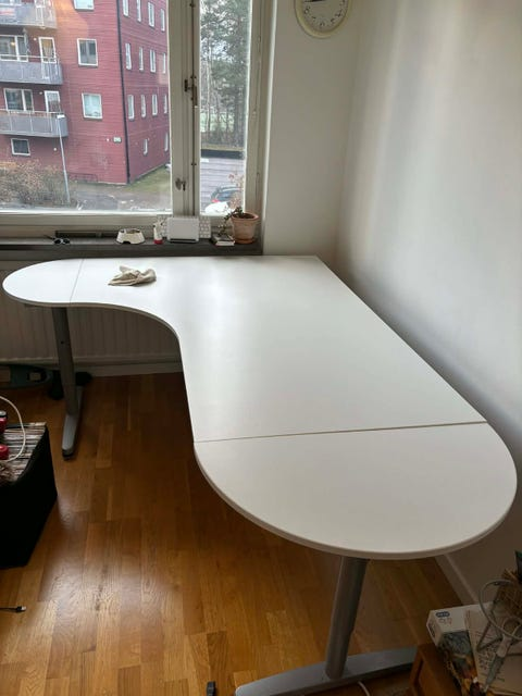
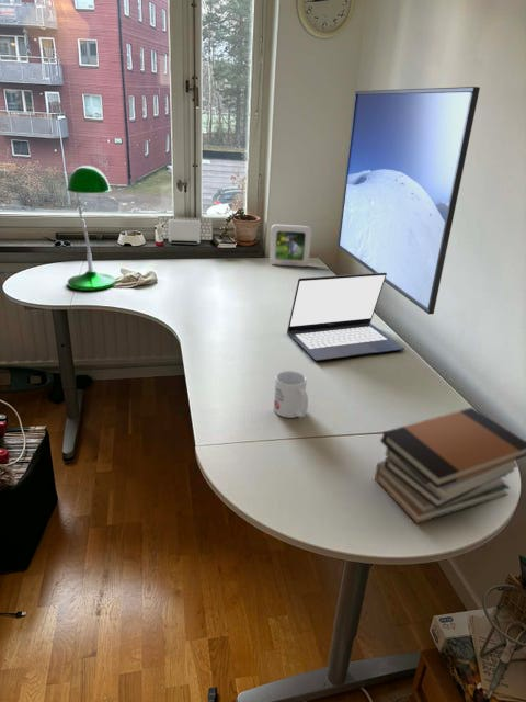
+ laptop [286,272,405,362]
+ book stack [374,407,526,524]
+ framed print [336,86,481,315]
+ mug [273,370,309,419]
+ picture frame [268,224,312,268]
+ desk lamp [65,165,116,292]
